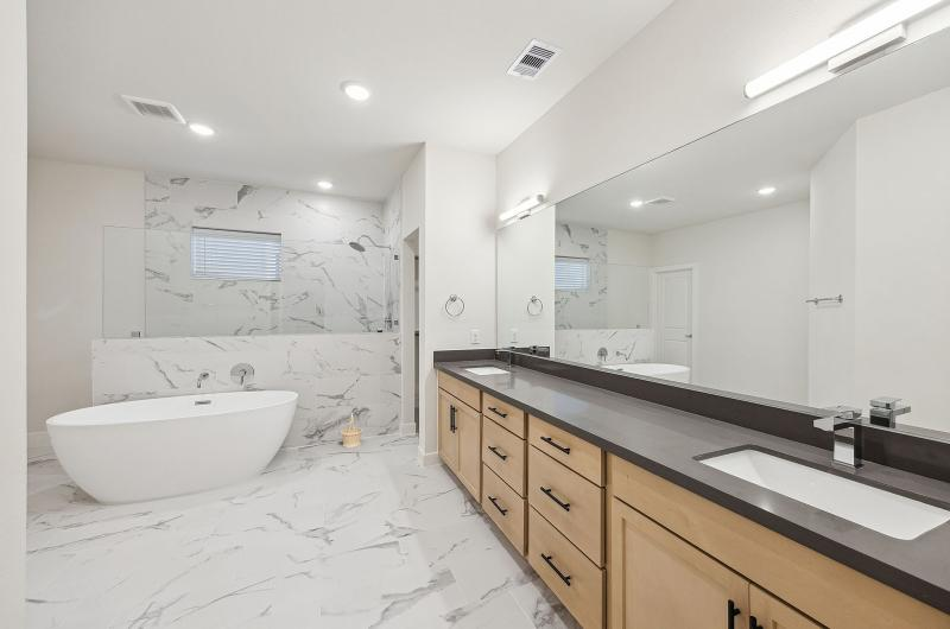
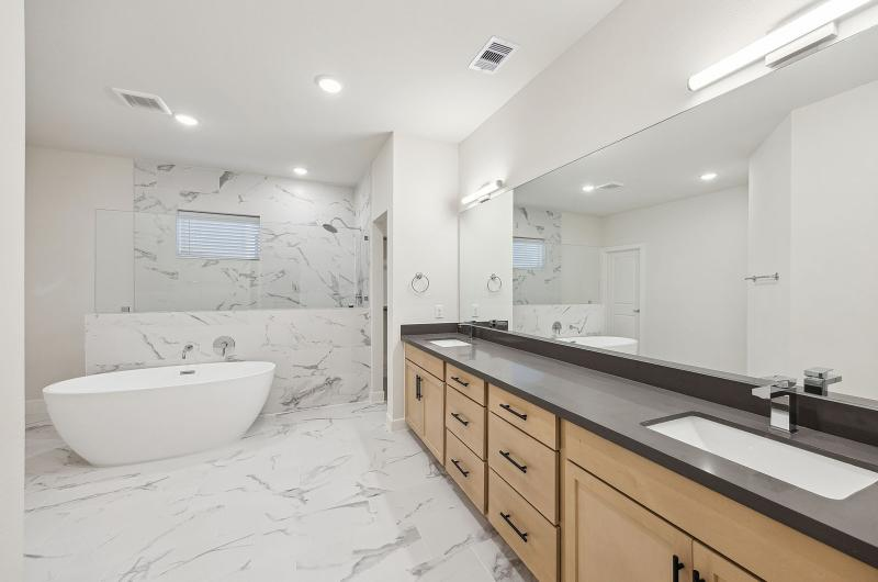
- basket [340,413,363,449]
